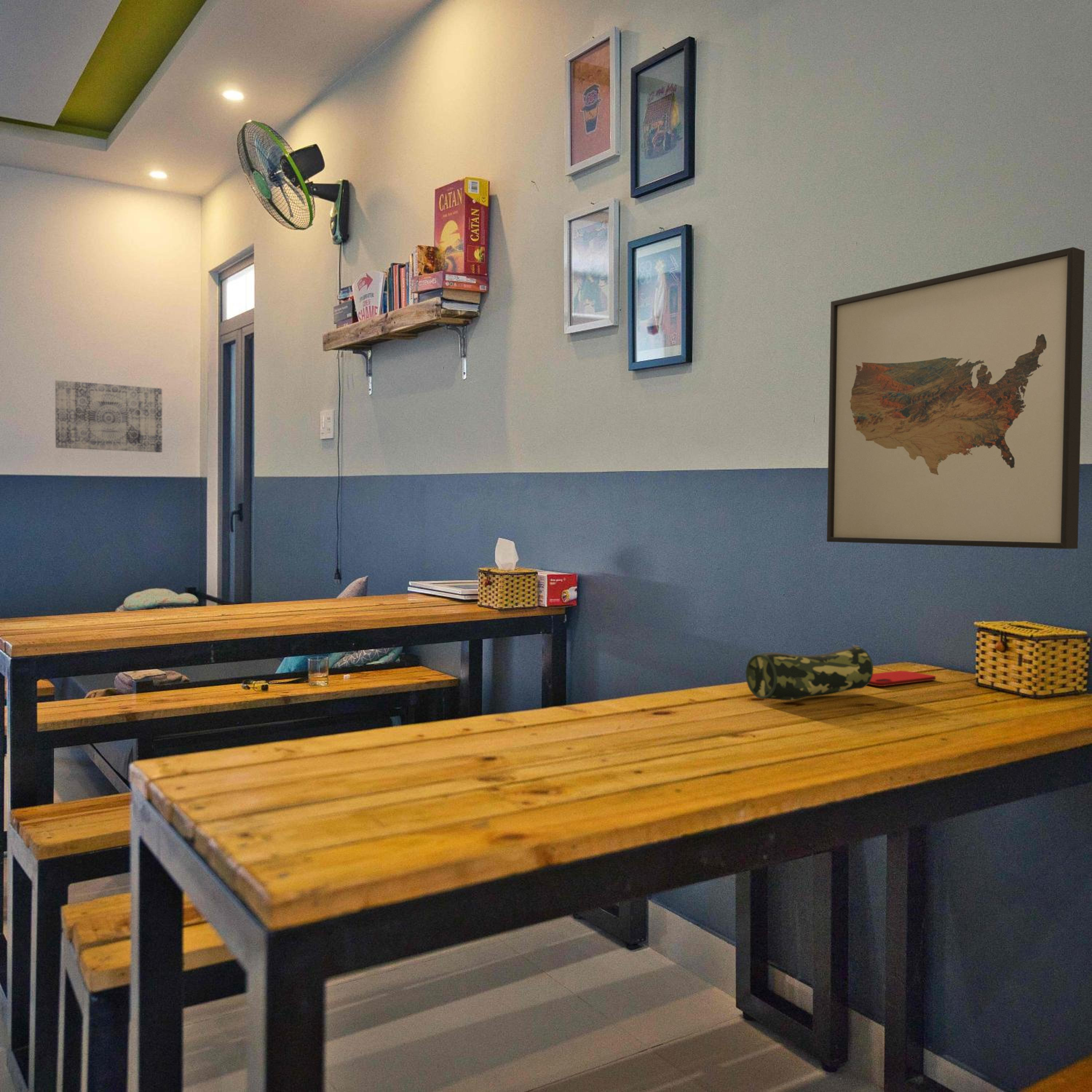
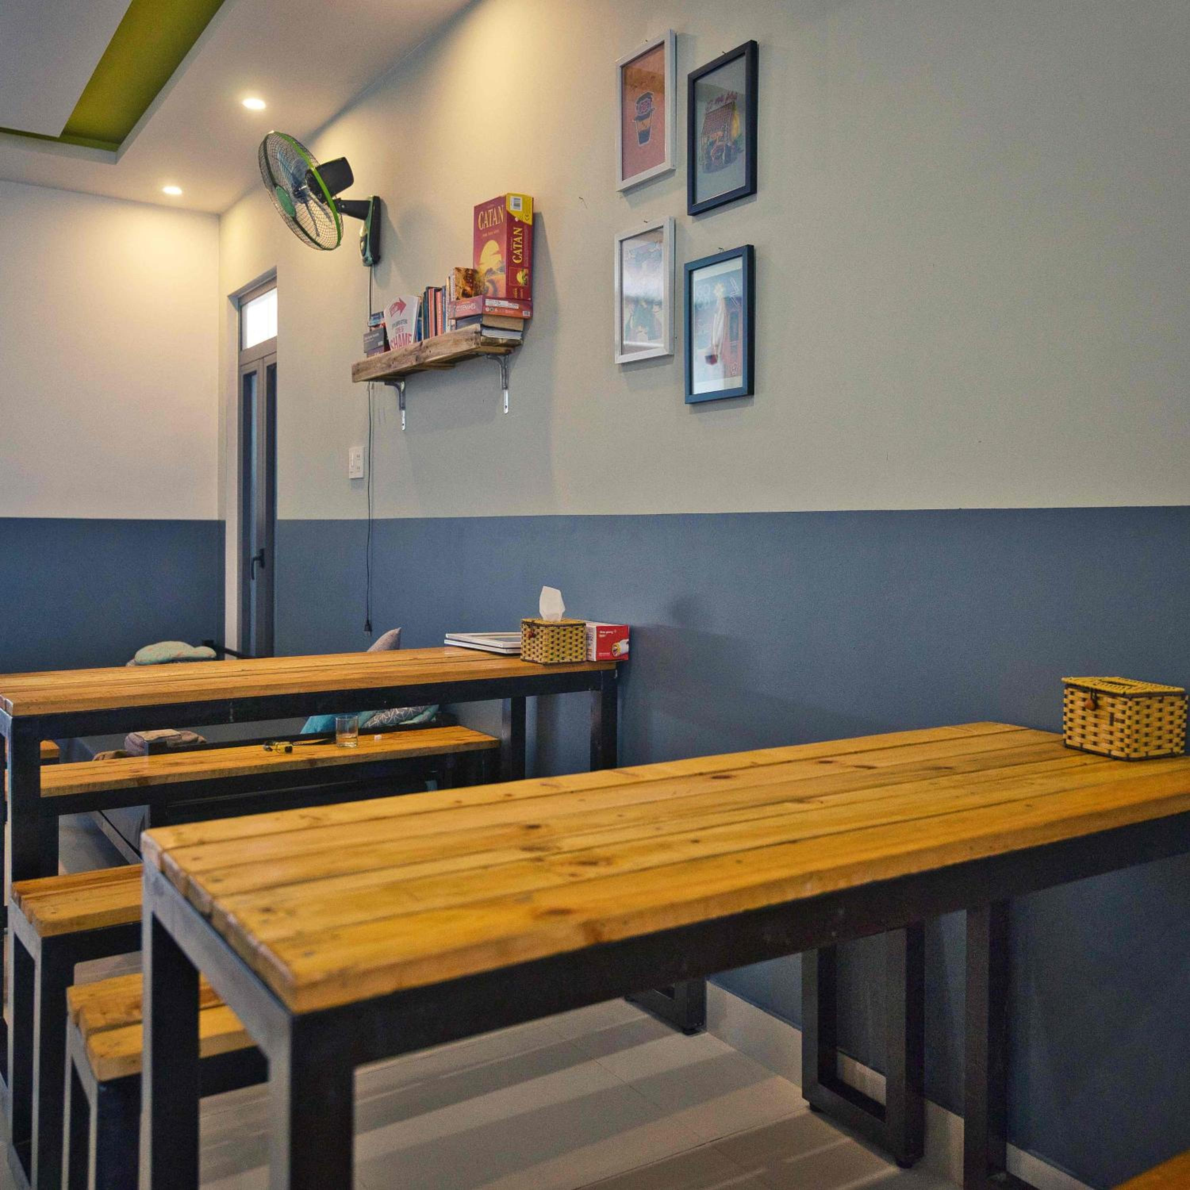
- smartphone [868,670,936,687]
- pencil case [745,645,874,701]
- wall art [826,247,1085,549]
- wall art [55,380,162,453]
